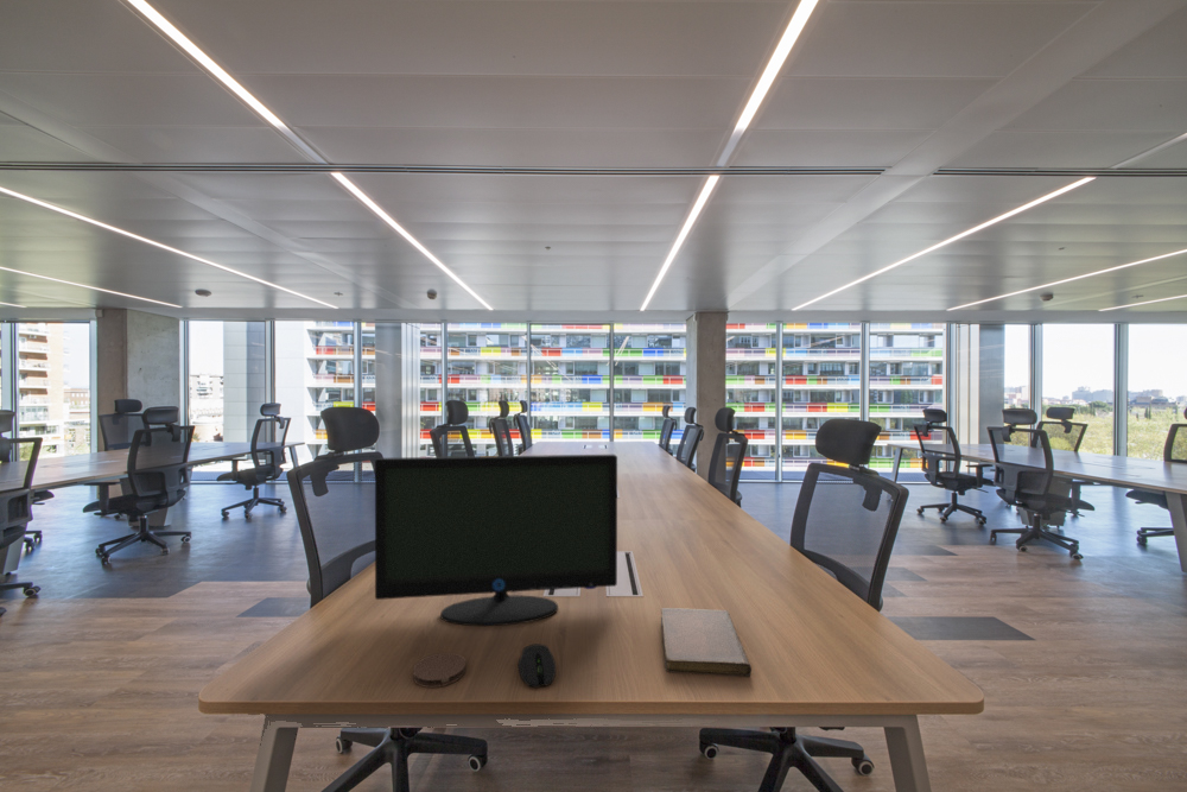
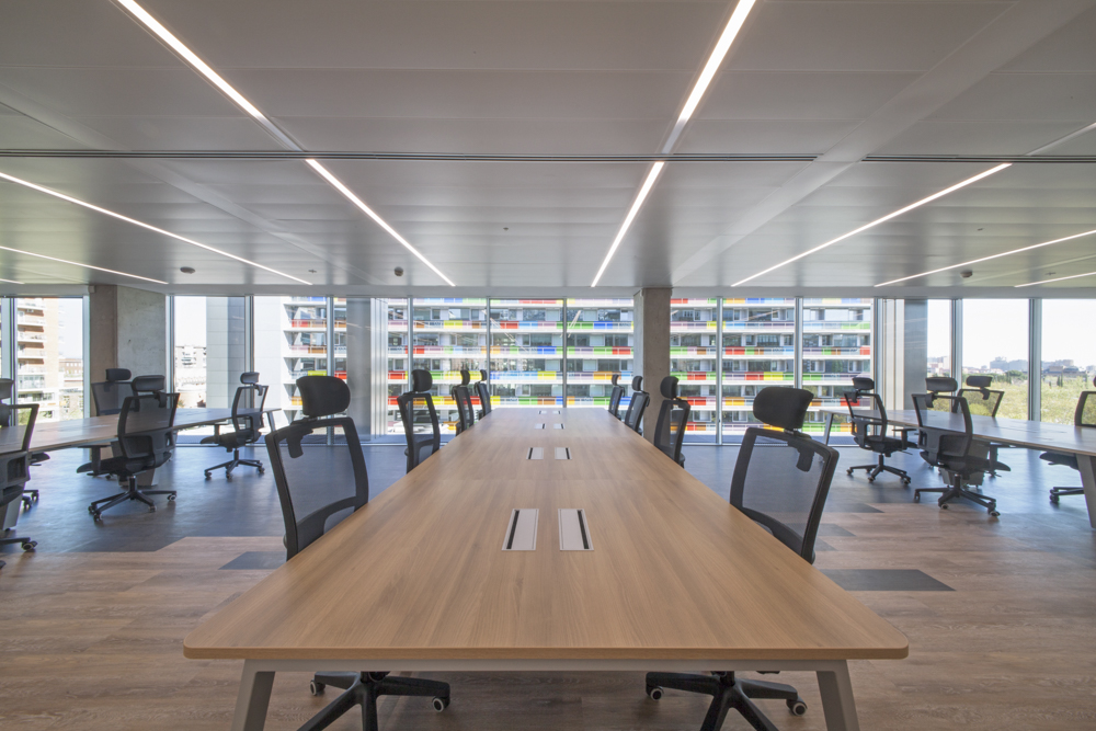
- computer mouse [518,642,557,689]
- coaster [412,651,466,689]
- monitor [374,454,618,627]
- notebook [660,607,753,678]
